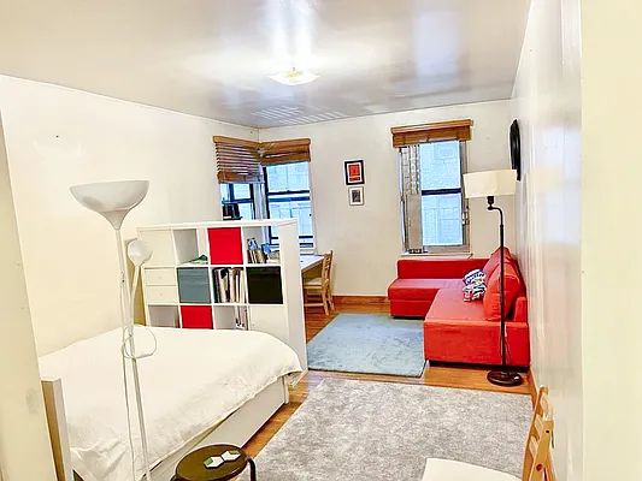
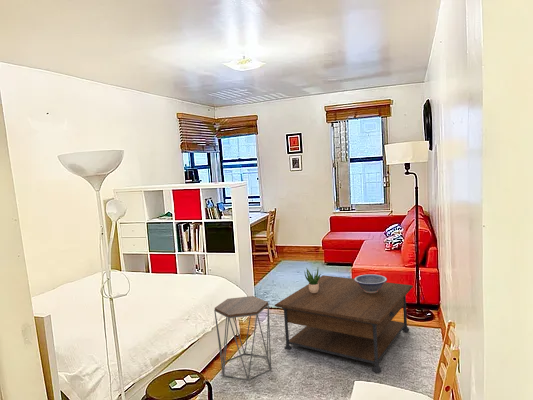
+ coffee table [274,274,414,374]
+ side table [213,295,272,382]
+ potted plant [303,267,323,293]
+ decorative bowl [353,273,388,293]
